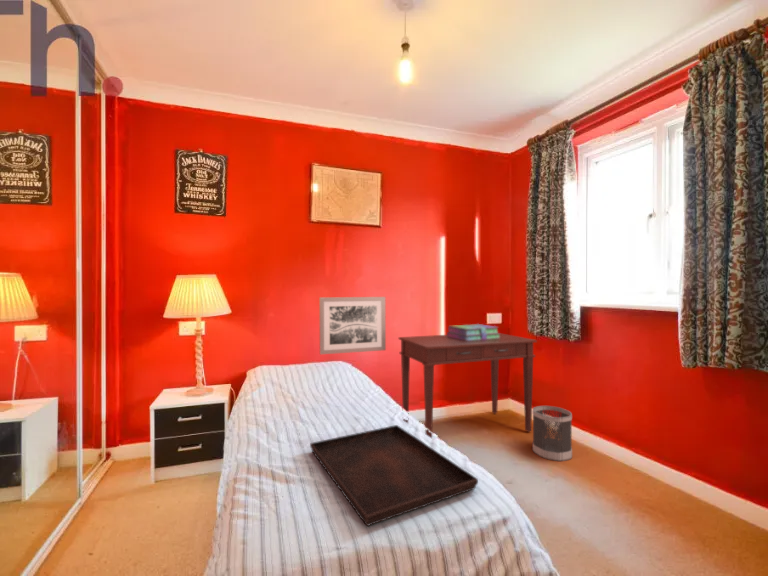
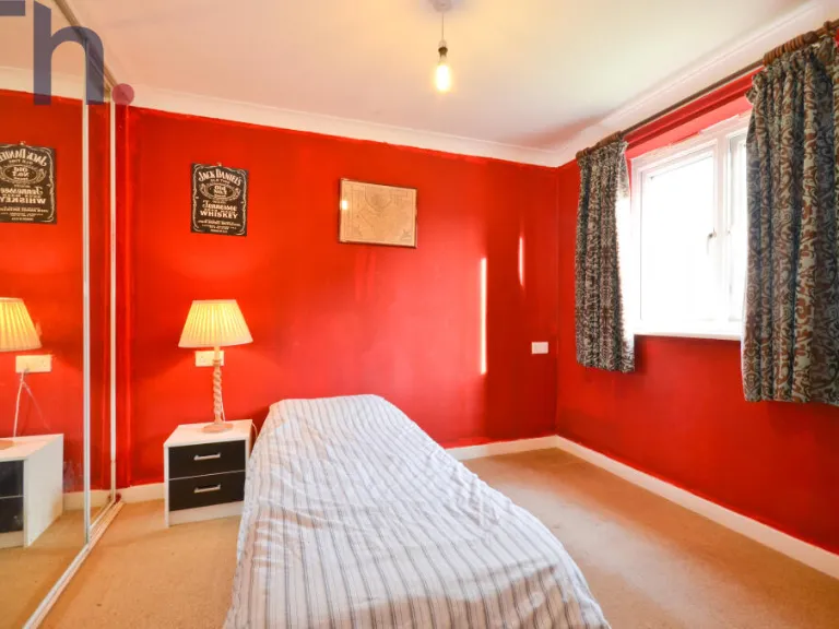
- wastebasket [532,405,573,462]
- serving tray [309,424,479,527]
- desk [398,332,538,439]
- stack of books [446,323,501,341]
- wall art [318,296,387,355]
